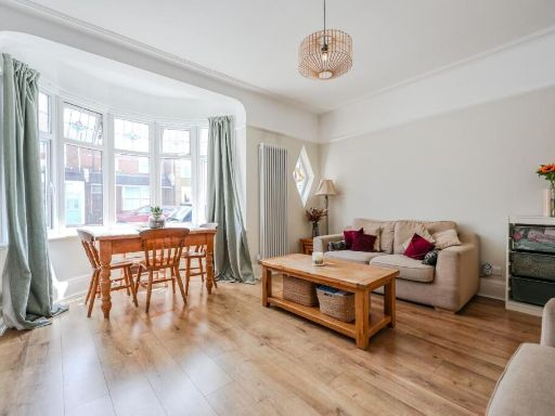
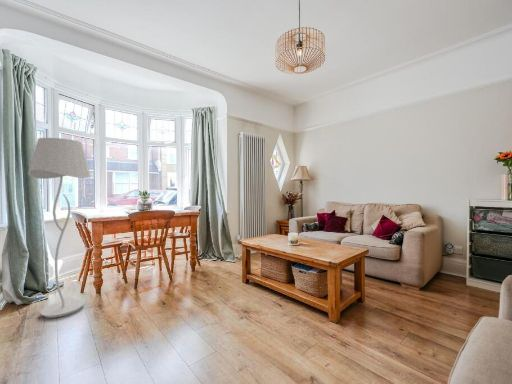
+ floor lamp [27,137,92,319]
